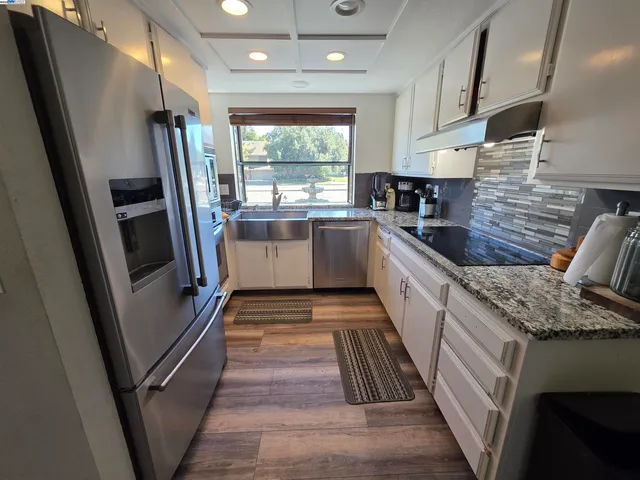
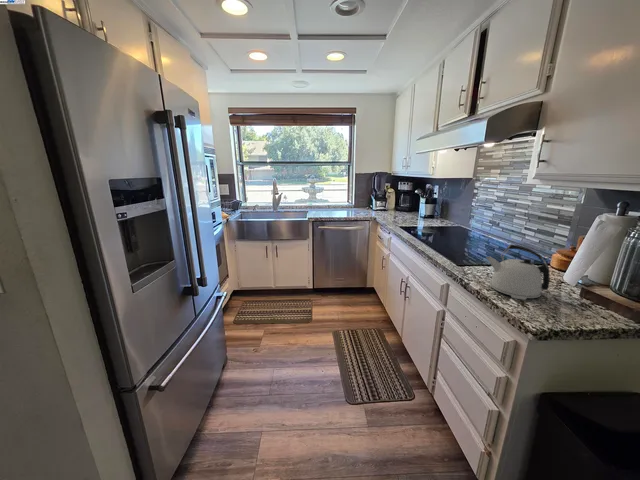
+ kettle [485,243,551,301]
